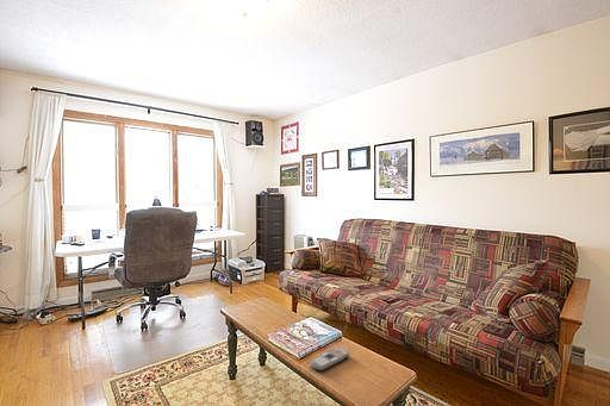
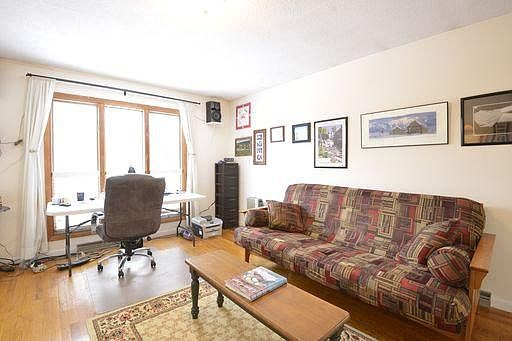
- remote control [310,346,350,371]
